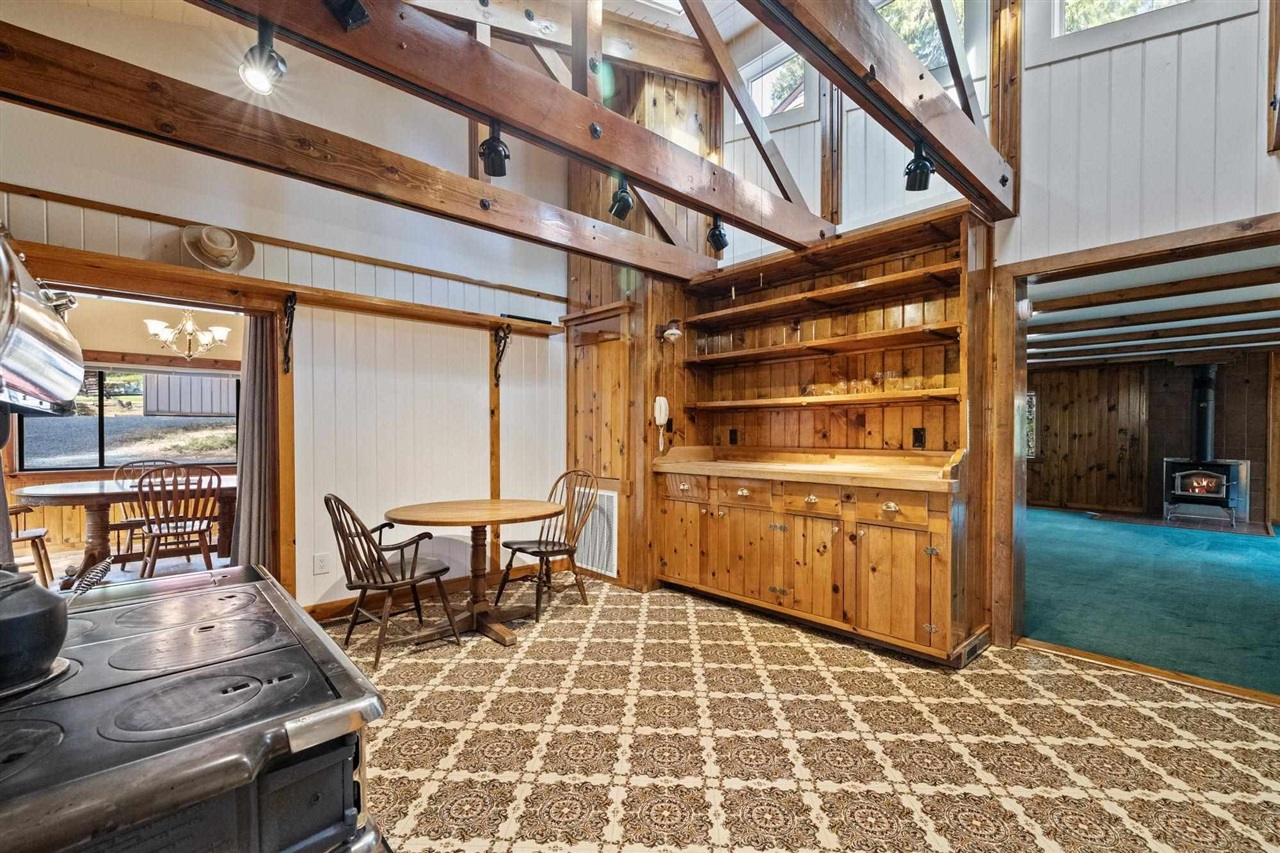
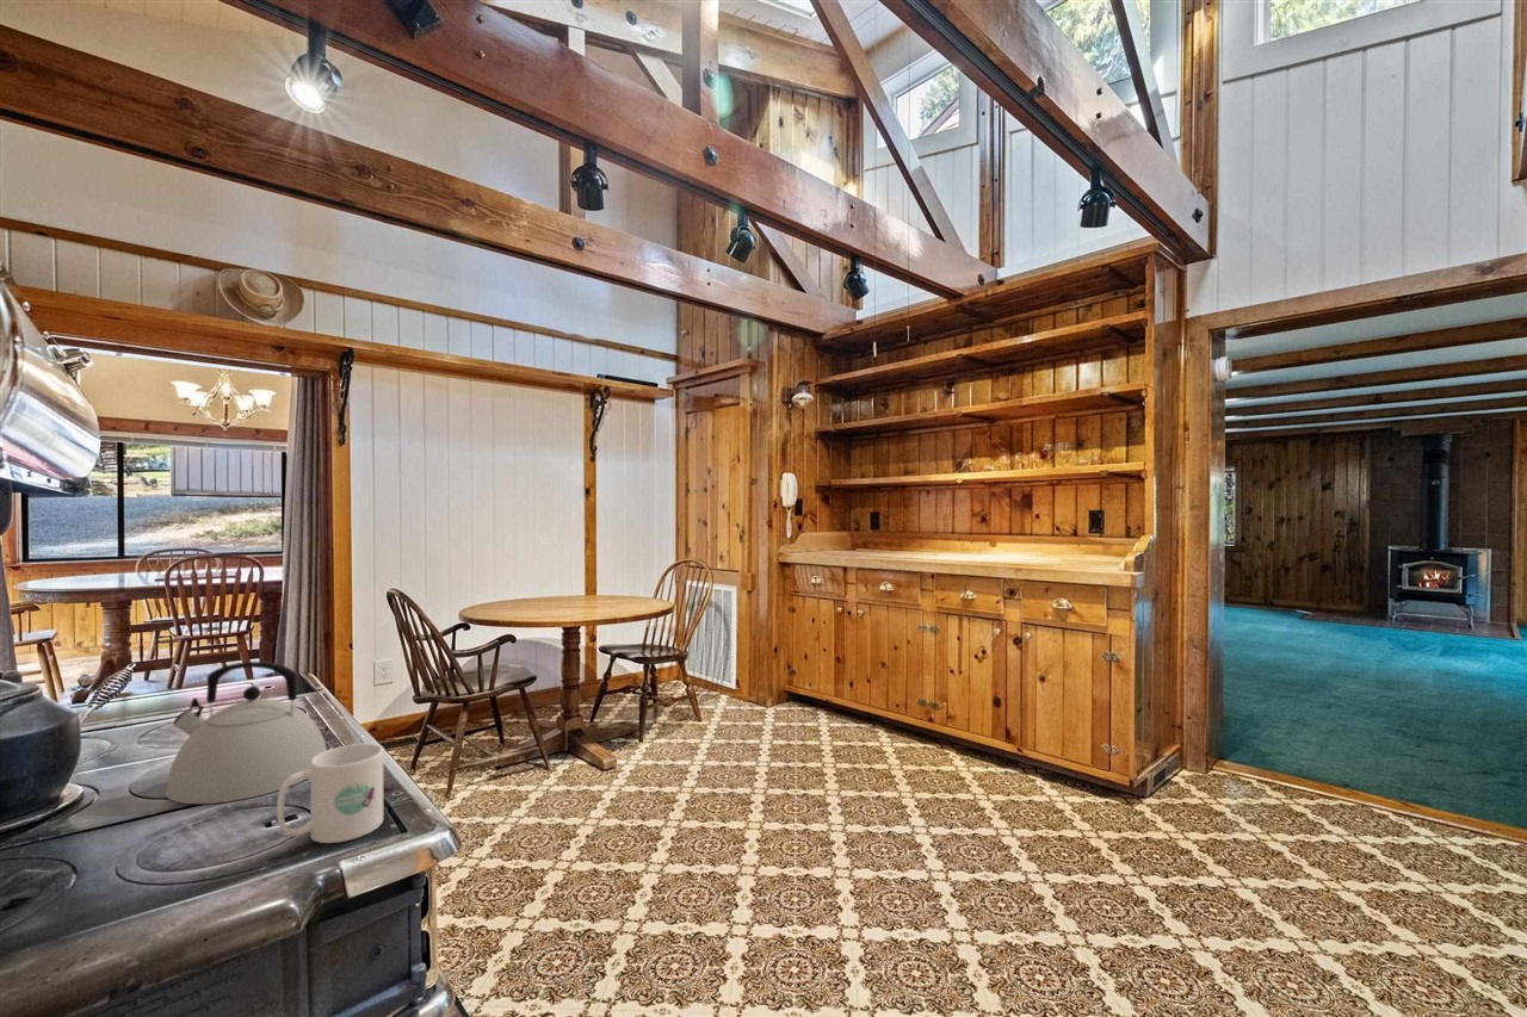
+ mug [276,743,384,844]
+ kettle [163,661,328,805]
